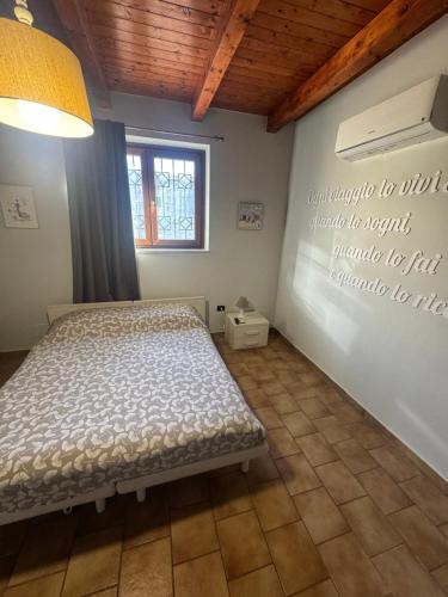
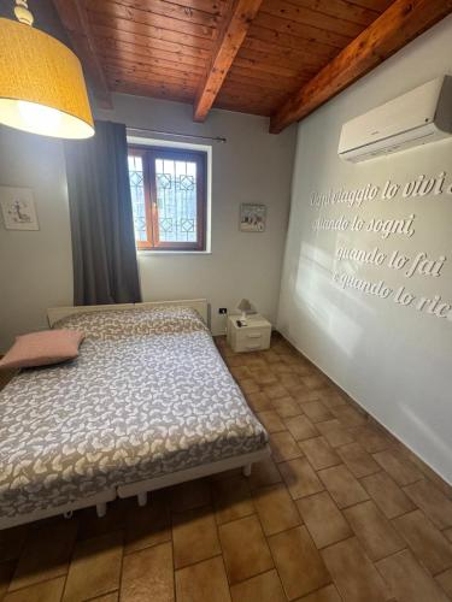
+ pillow [0,329,87,371]
